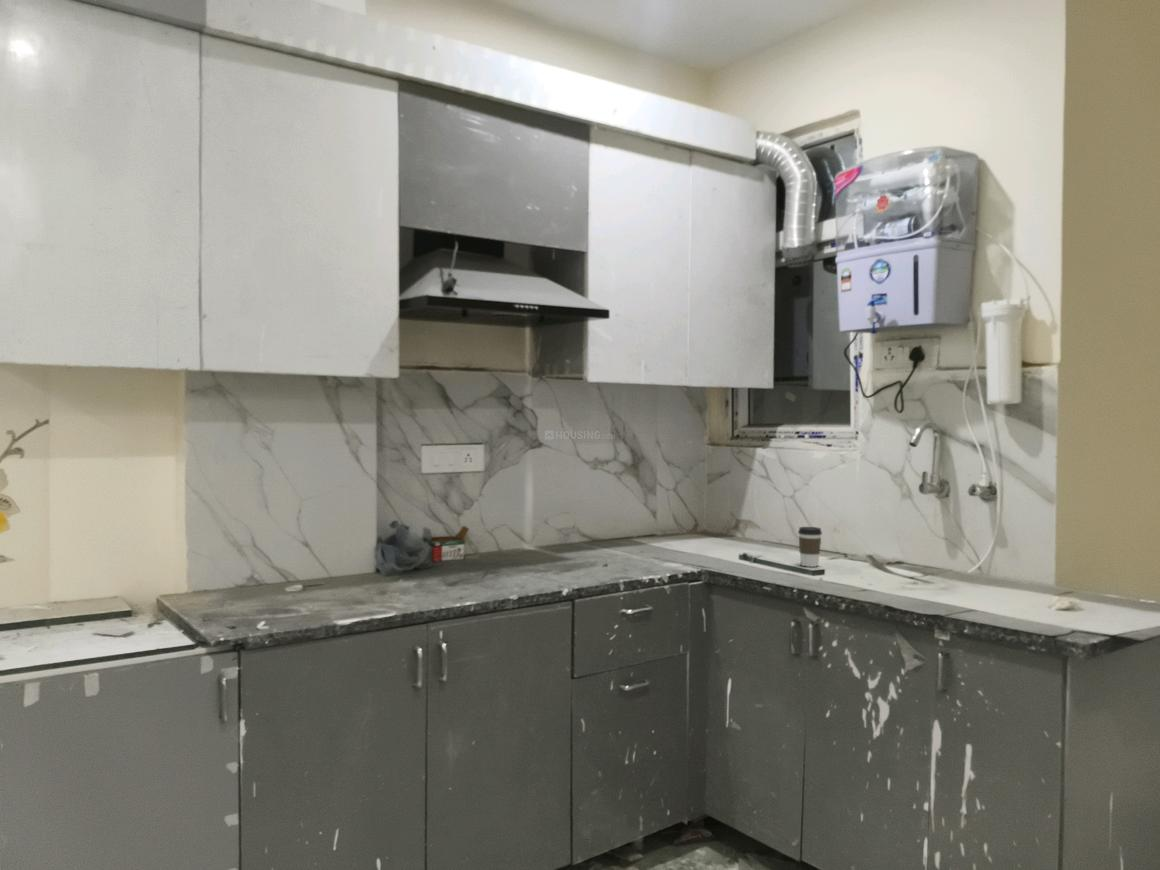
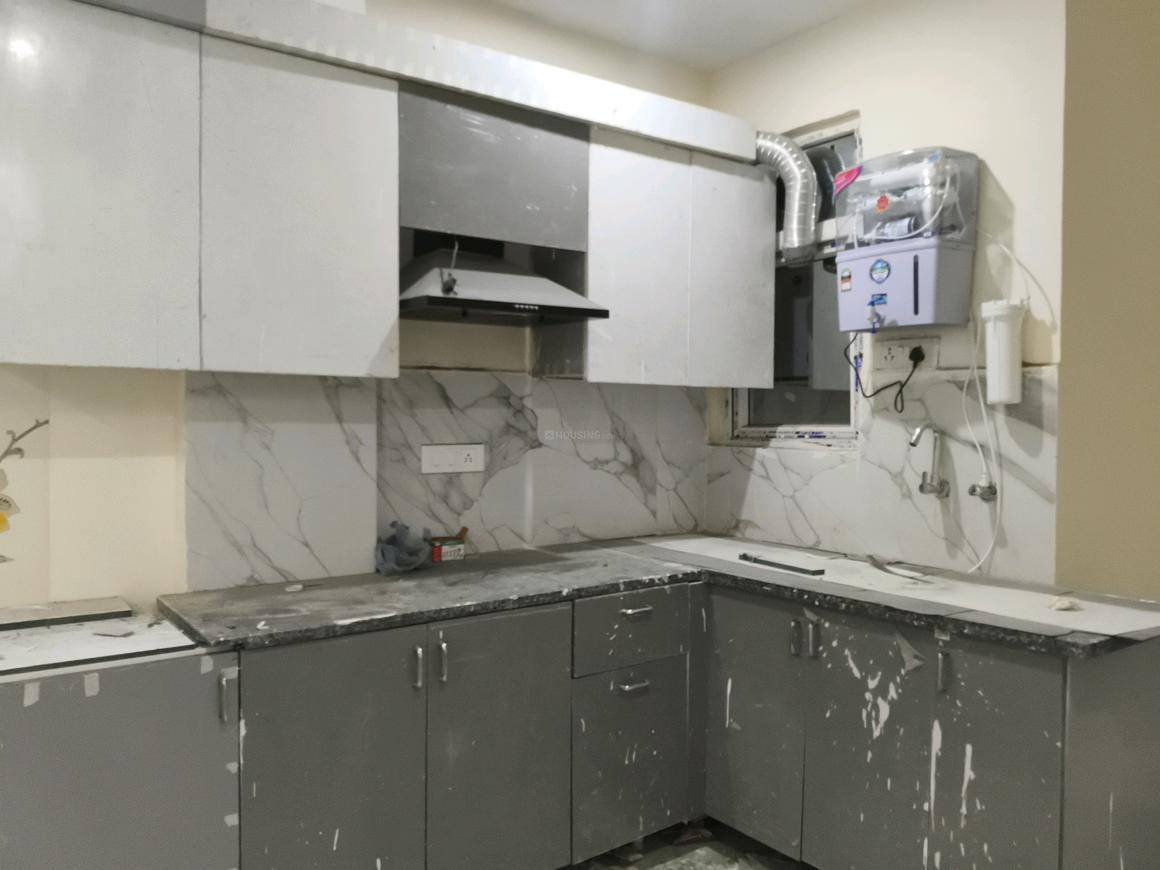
- coffee cup [797,526,823,568]
